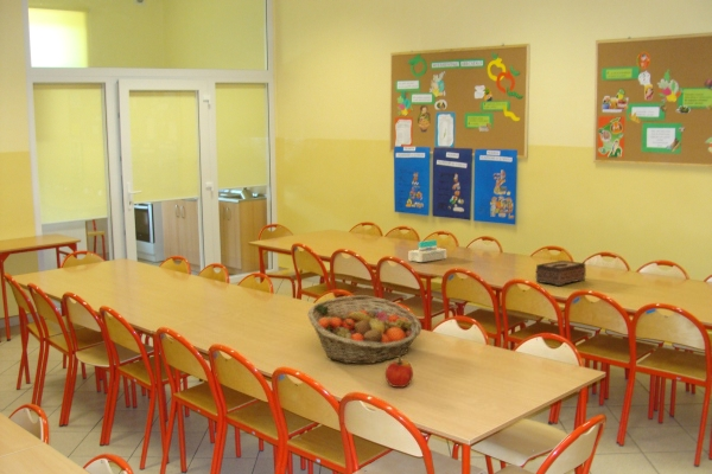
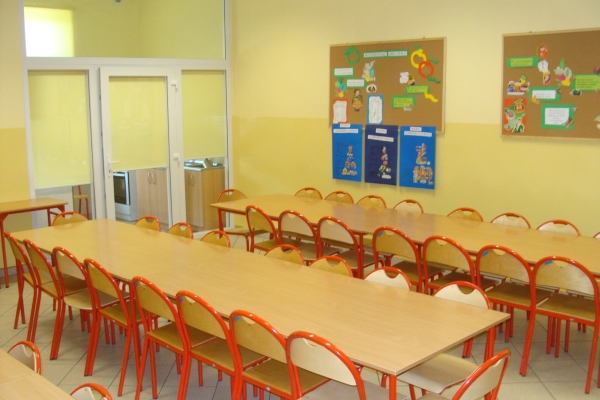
- fruit basket [306,294,422,365]
- apple [384,358,414,389]
- tissue box [408,239,447,263]
- tissue box [535,260,587,287]
